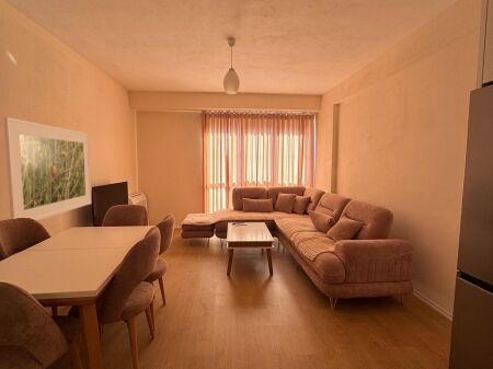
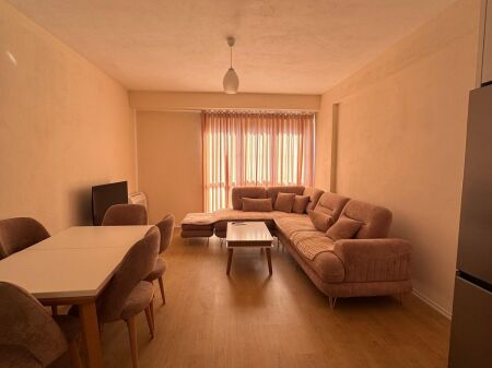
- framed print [3,116,93,222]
